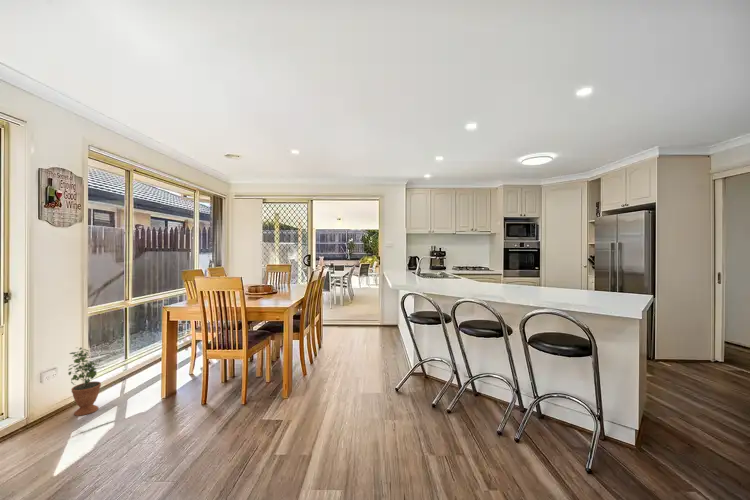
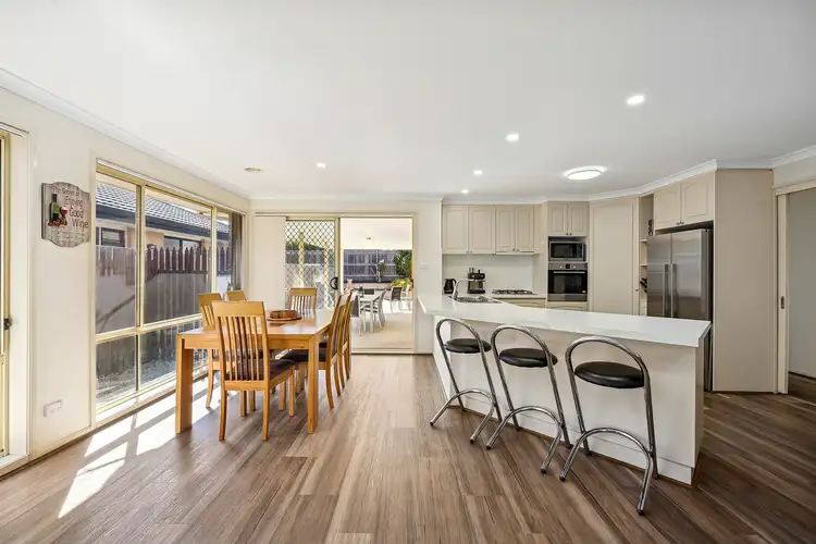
- potted plant [67,346,102,417]
